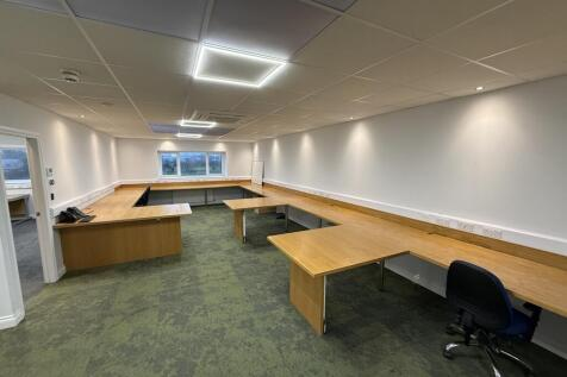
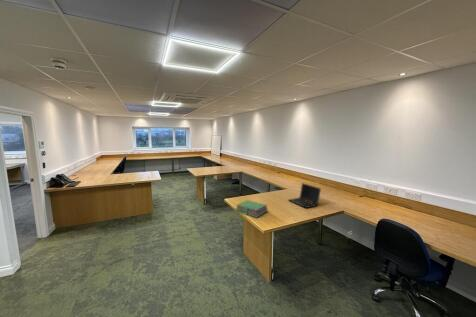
+ stack of books [234,199,269,219]
+ laptop computer [288,182,322,209]
